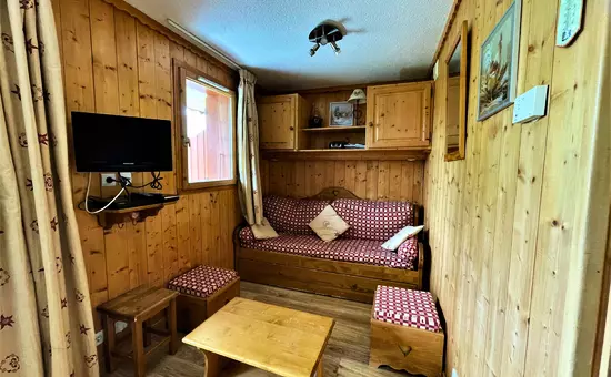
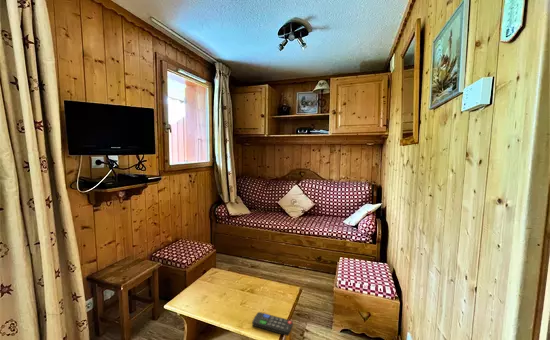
+ remote control [251,311,294,337]
